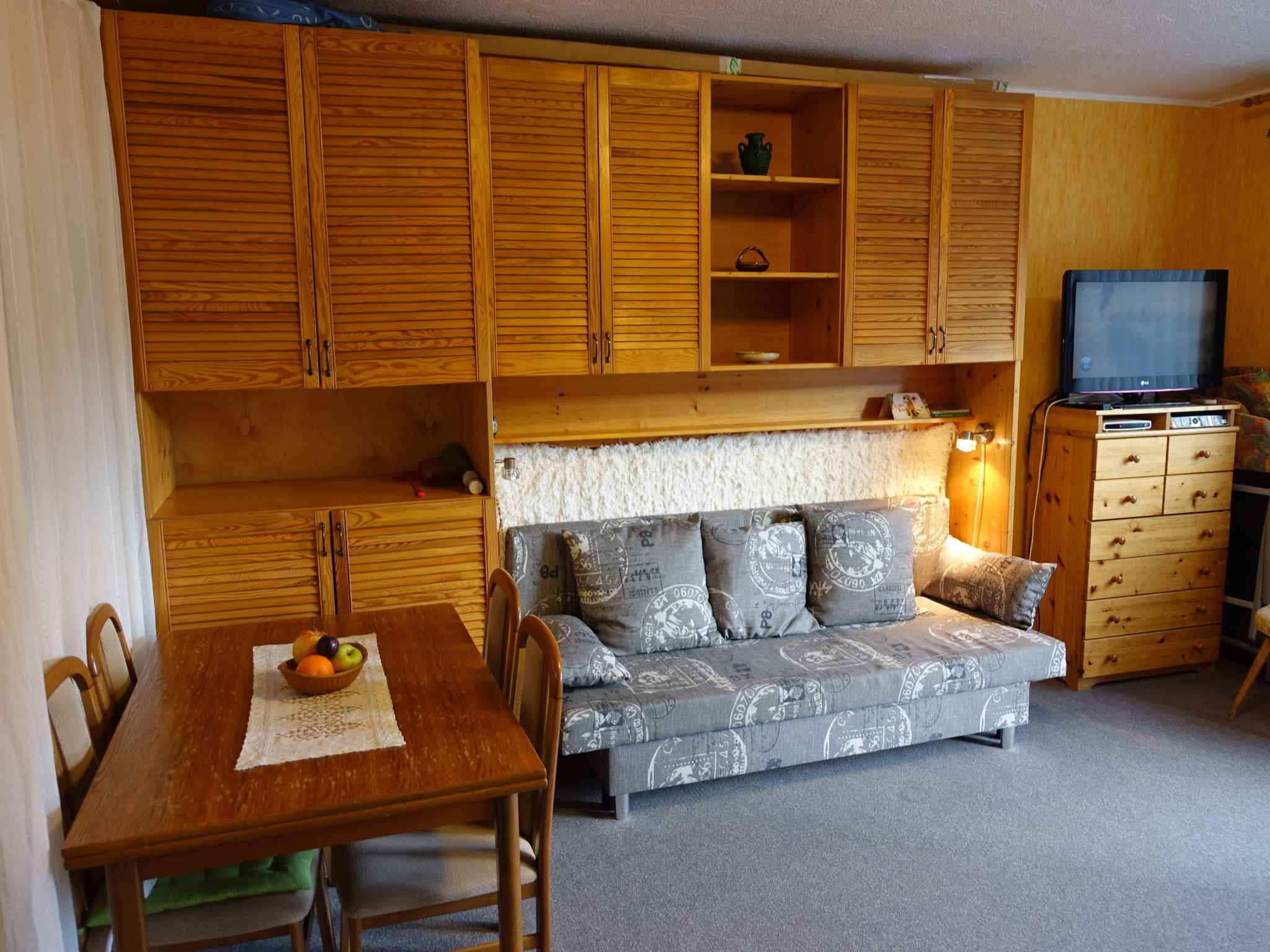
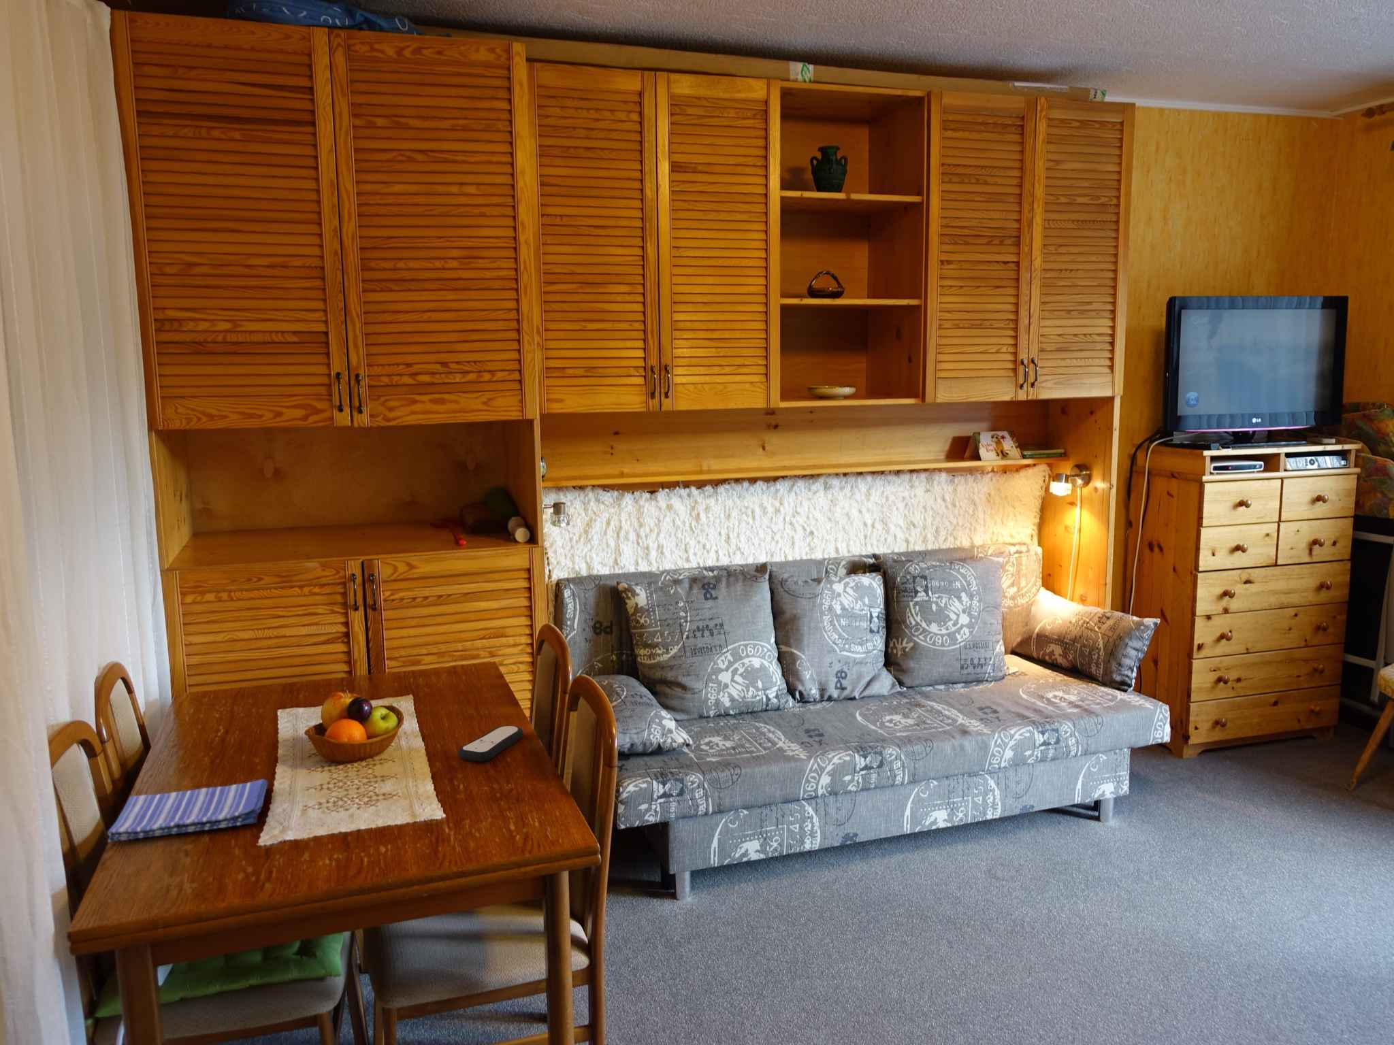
+ dish towel [106,778,269,843]
+ remote control [458,726,524,762]
